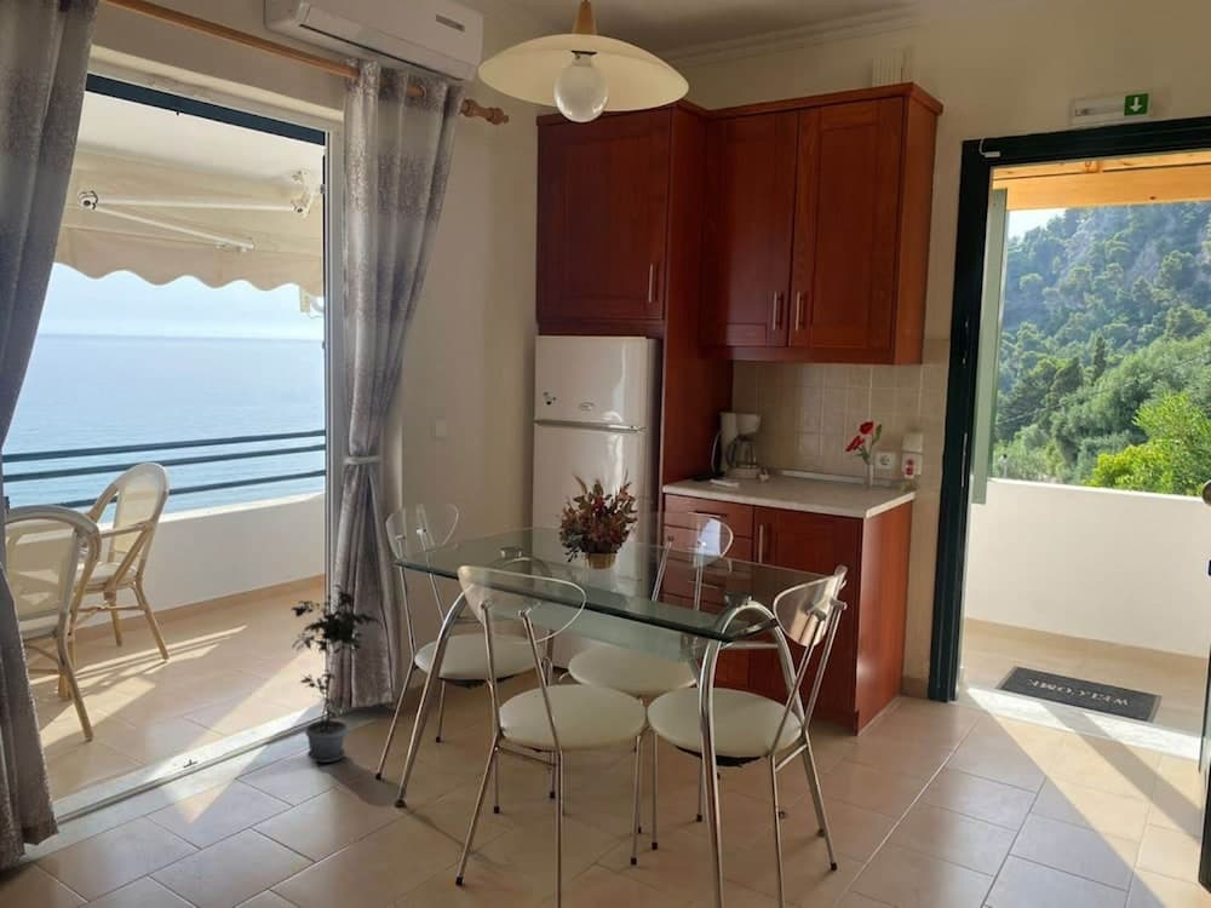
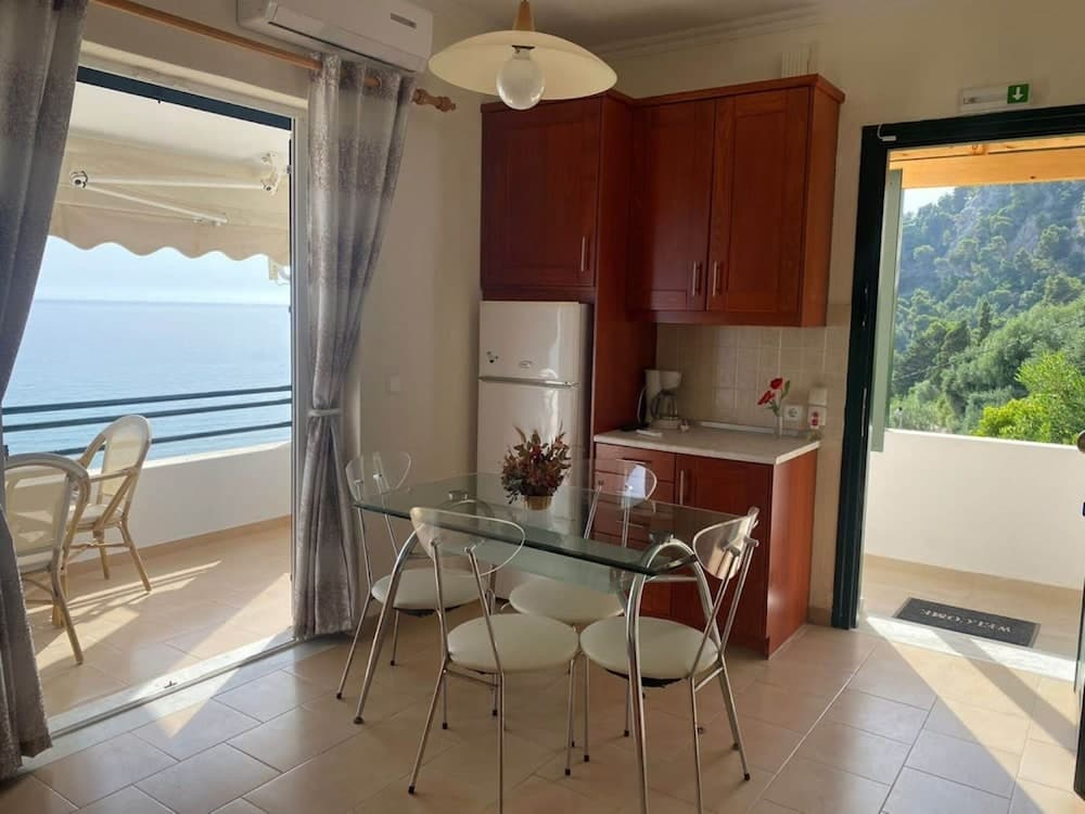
- potted plant [289,582,384,764]
